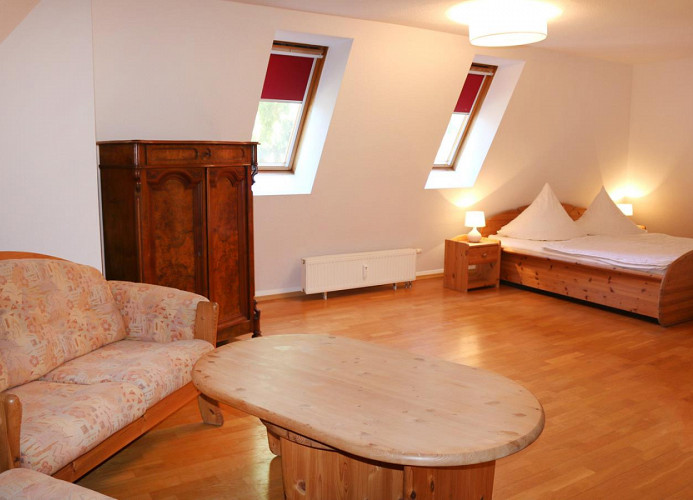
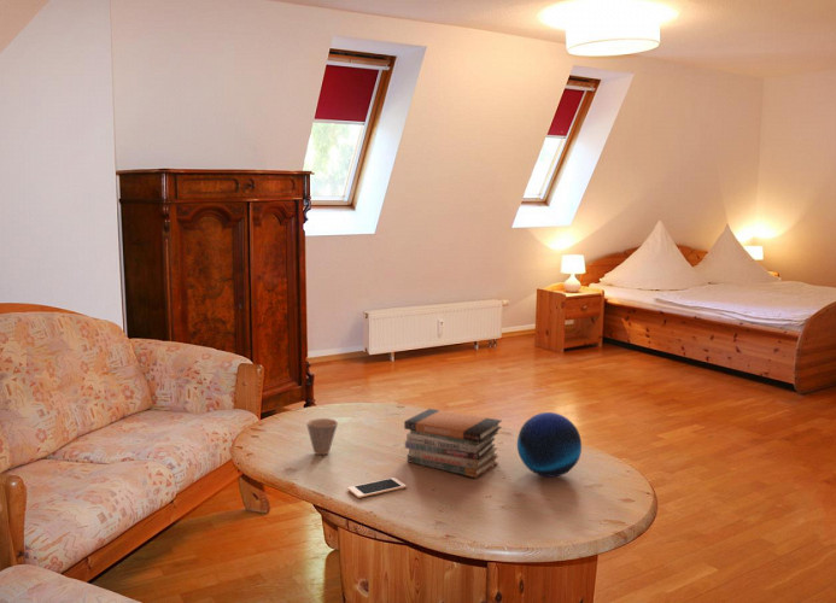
+ cup [305,417,339,456]
+ cell phone [346,476,407,499]
+ decorative orb [516,411,583,479]
+ book stack [403,408,503,479]
